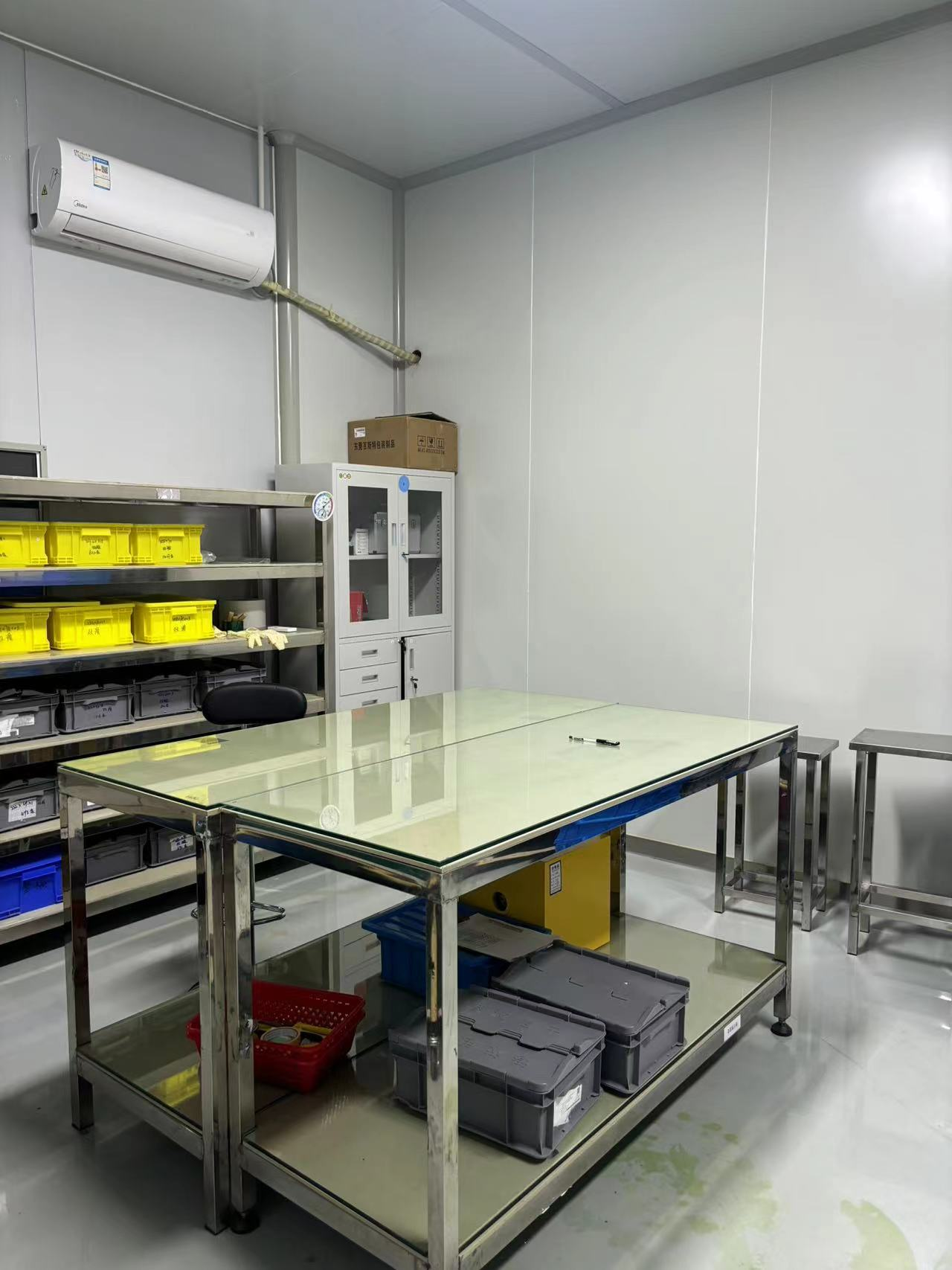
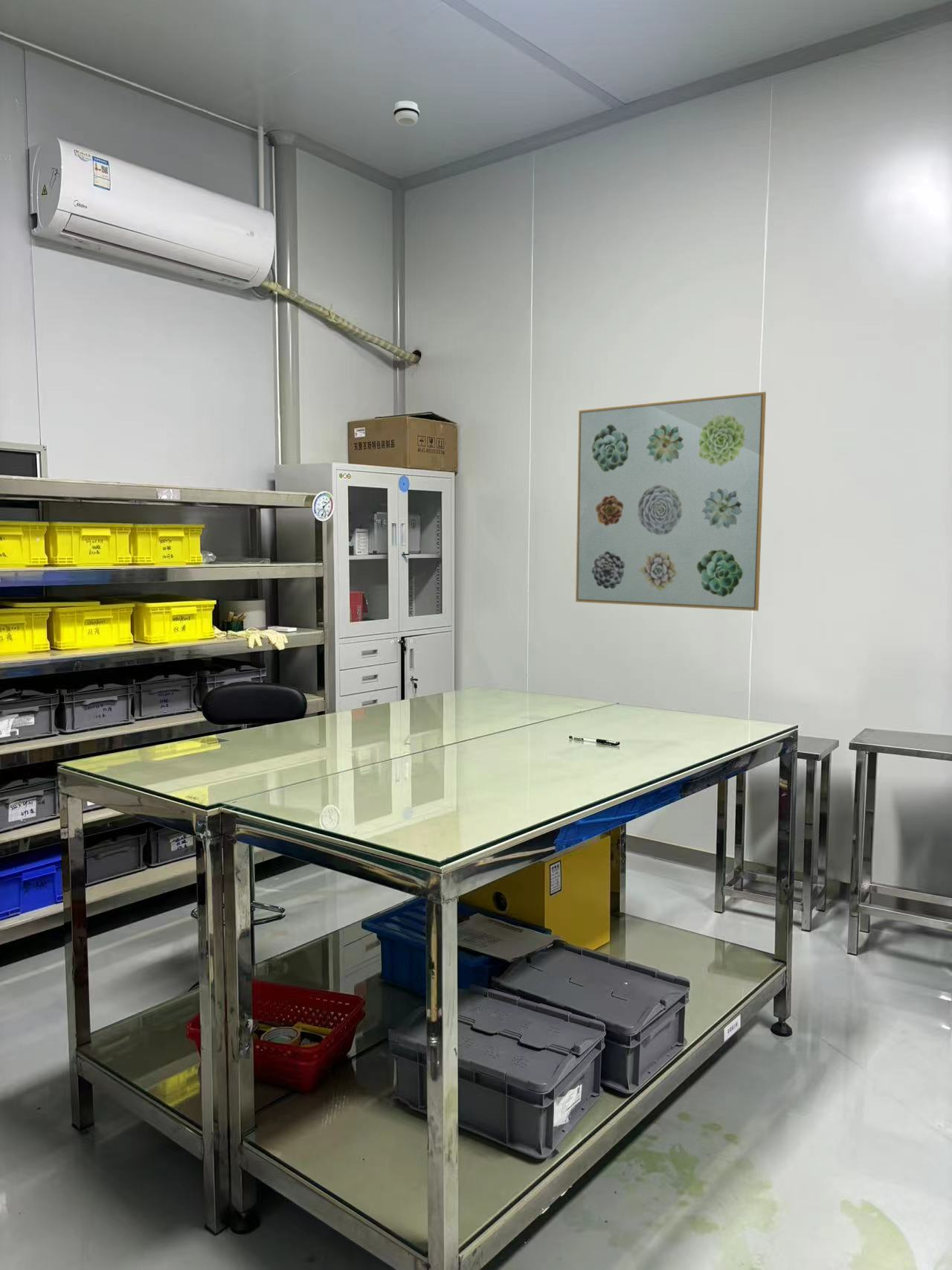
+ wall art [575,391,767,612]
+ smoke detector [393,100,420,126]
